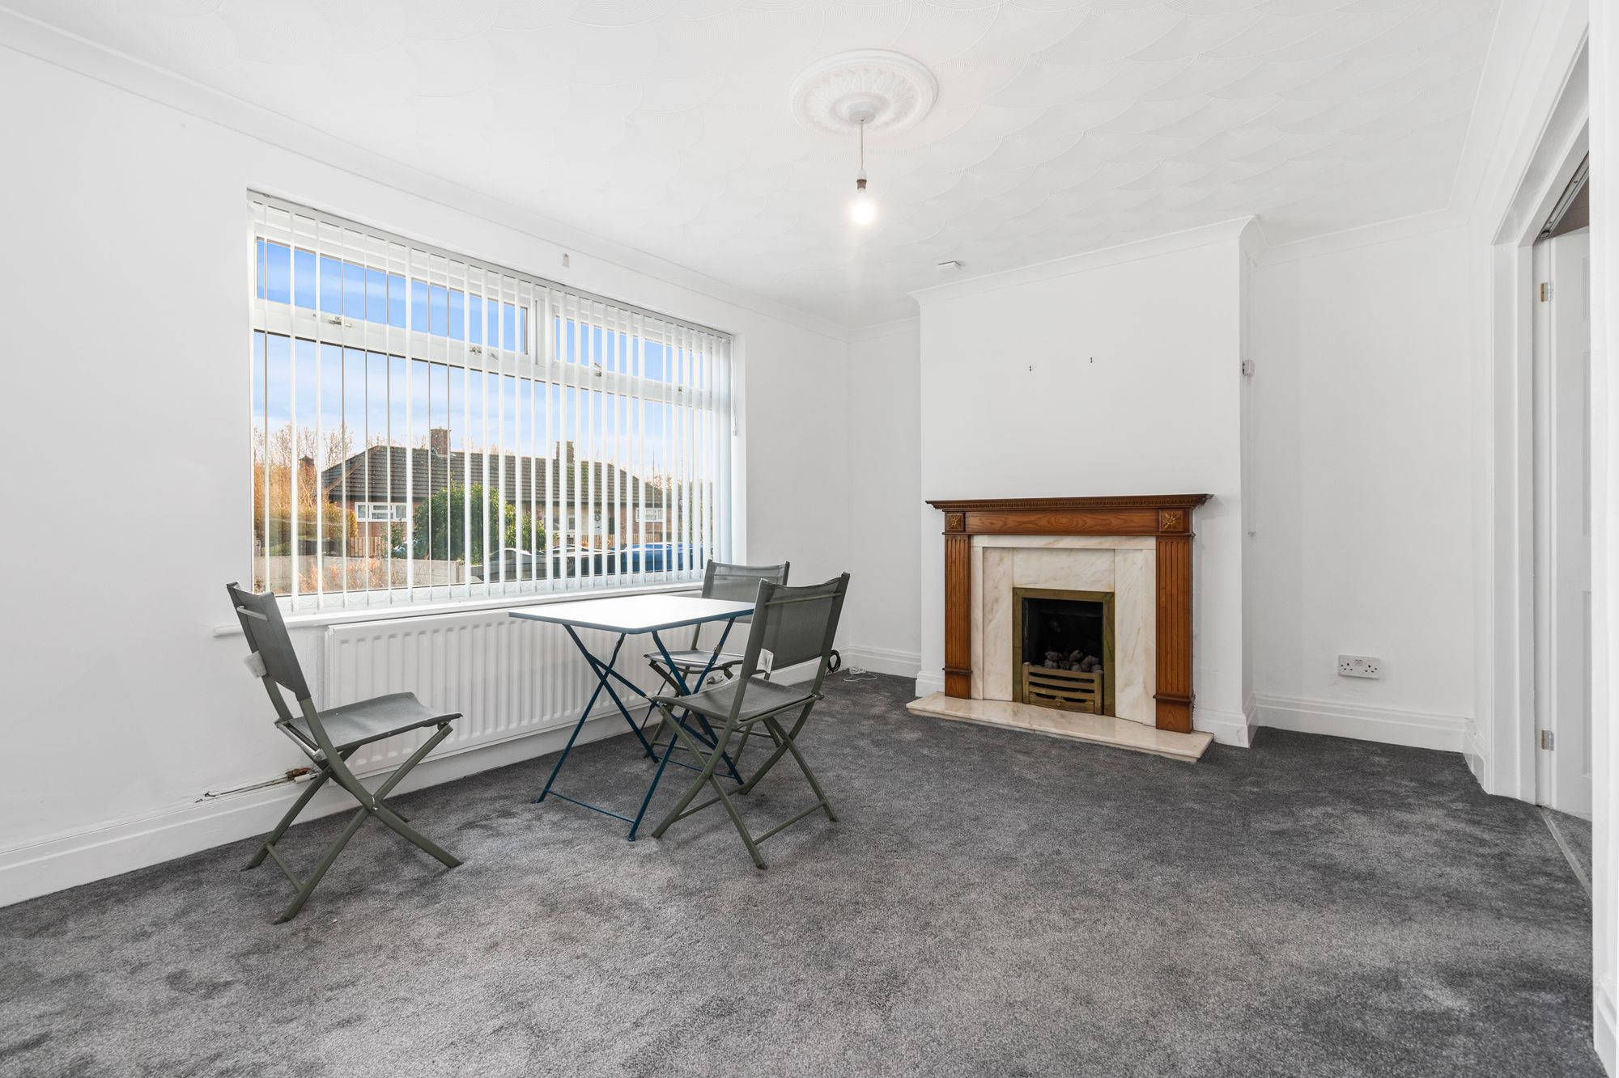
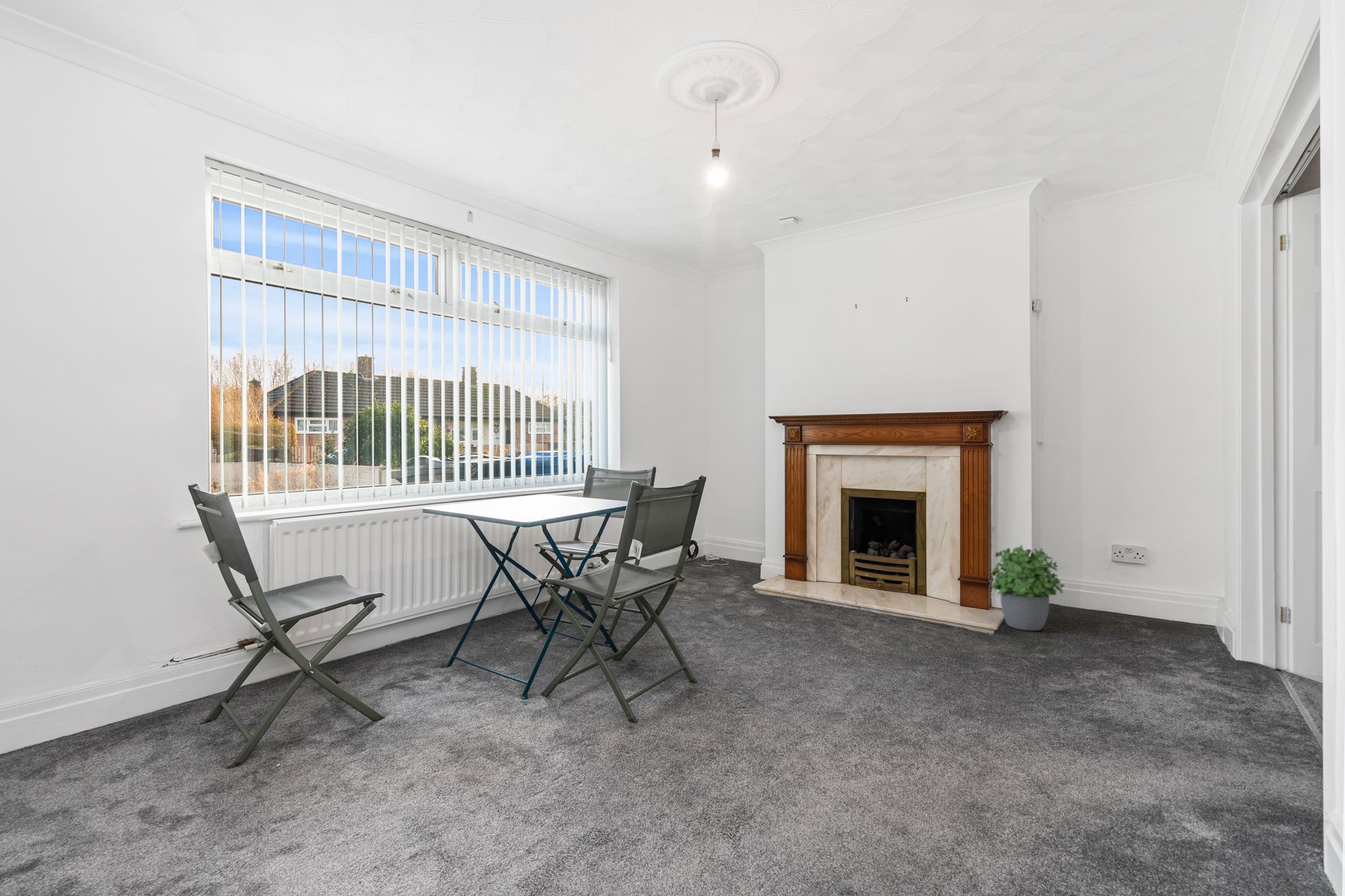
+ potted plant [989,544,1065,631]
